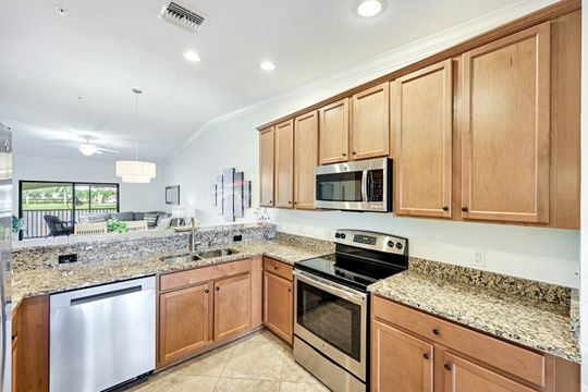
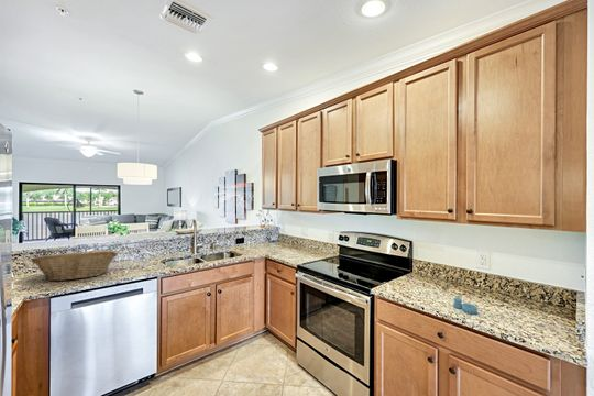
+ fruit basket [30,249,118,282]
+ salt and pepper shaker set [452,295,479,316]
